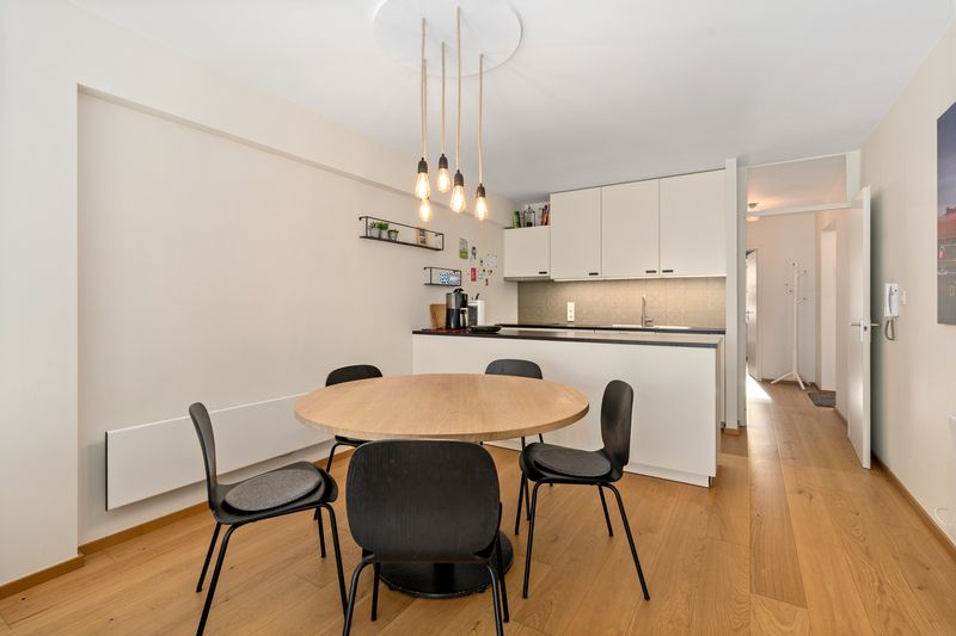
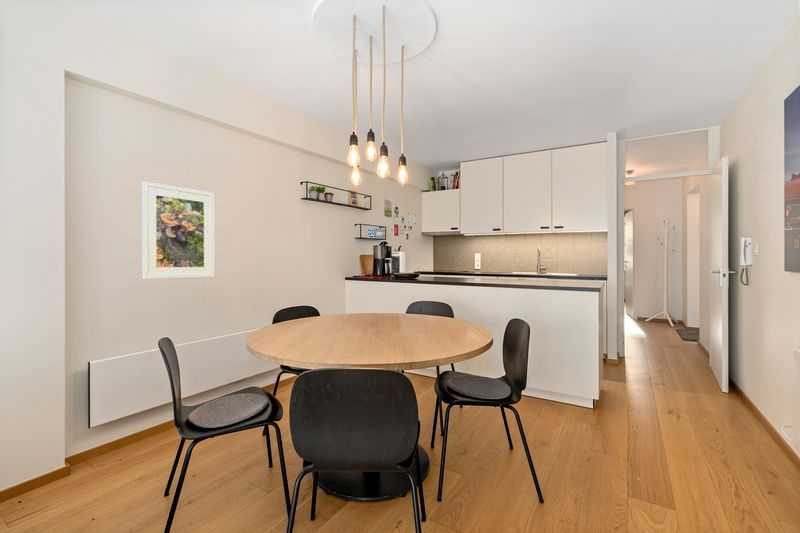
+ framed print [141,180,215,280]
